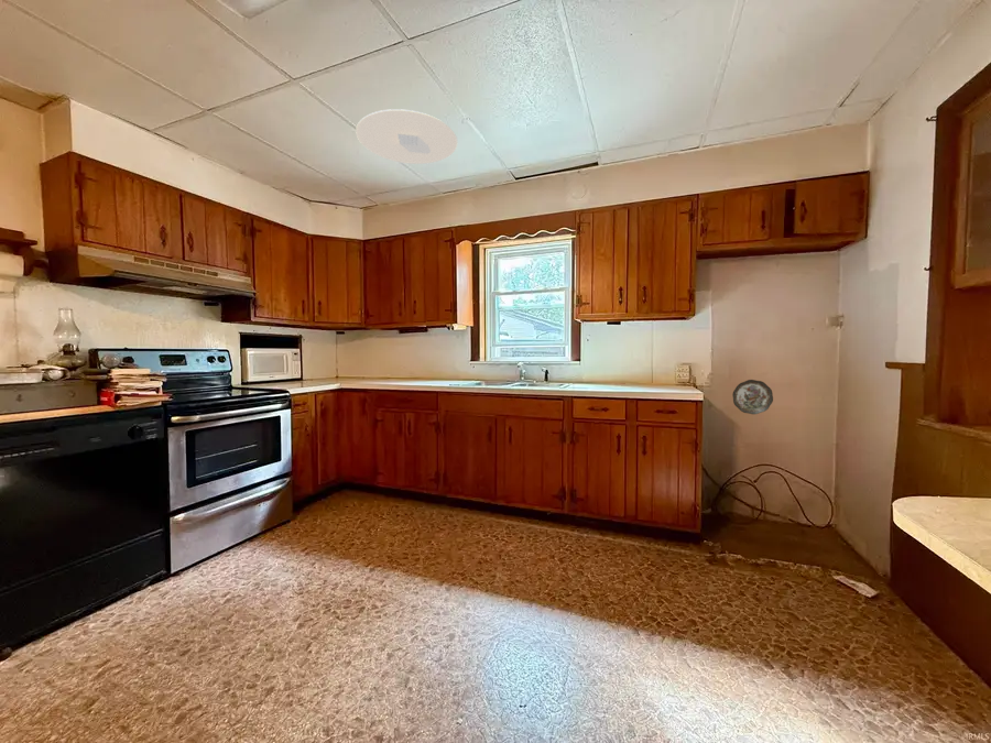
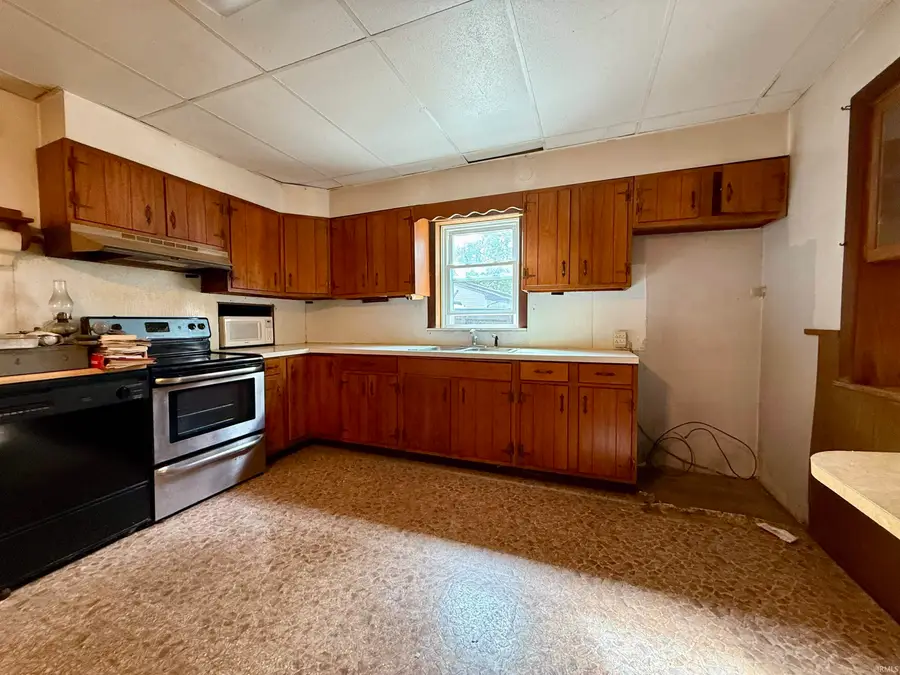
- decorative plate [731,379,774,415]
- ceiling light [355,108,458,165]
